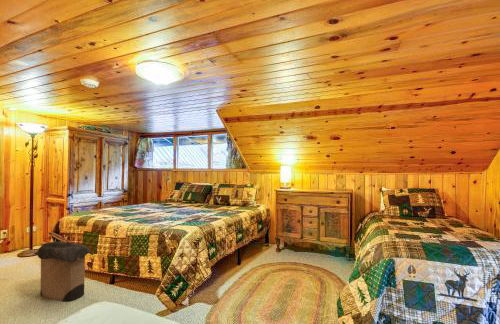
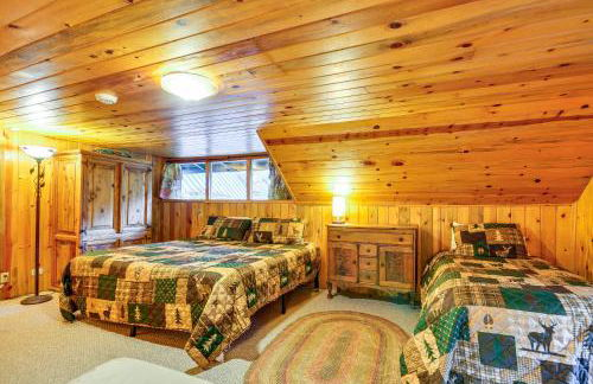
- laundry hamper [33,231,95,303]
